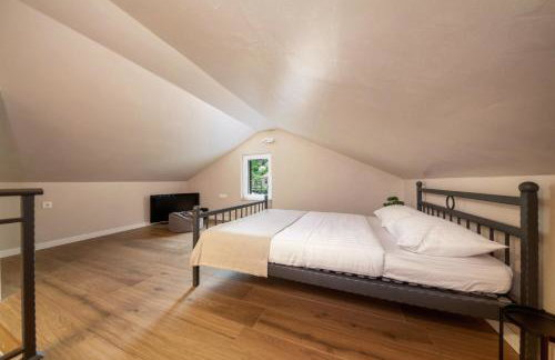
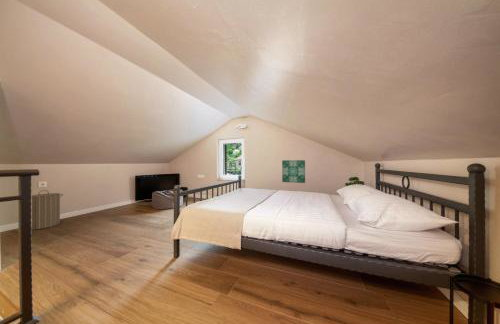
+ wall art [281,159,306,184]
+ laundry hamper [31,189,64,231]
